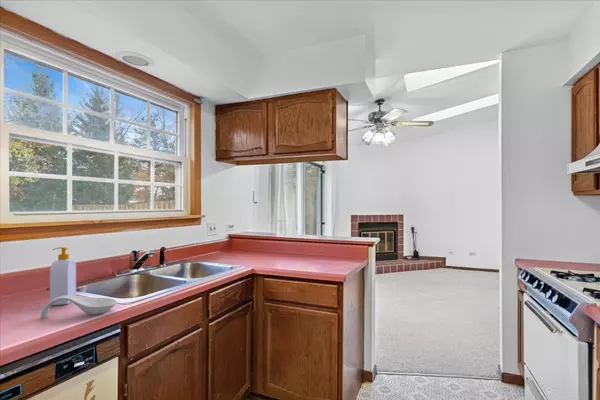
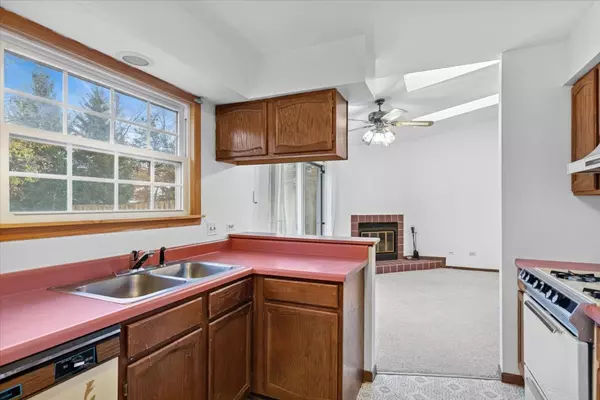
- soap bottle [49,246,77,306]
- spoon rest [39,295,118,320]
